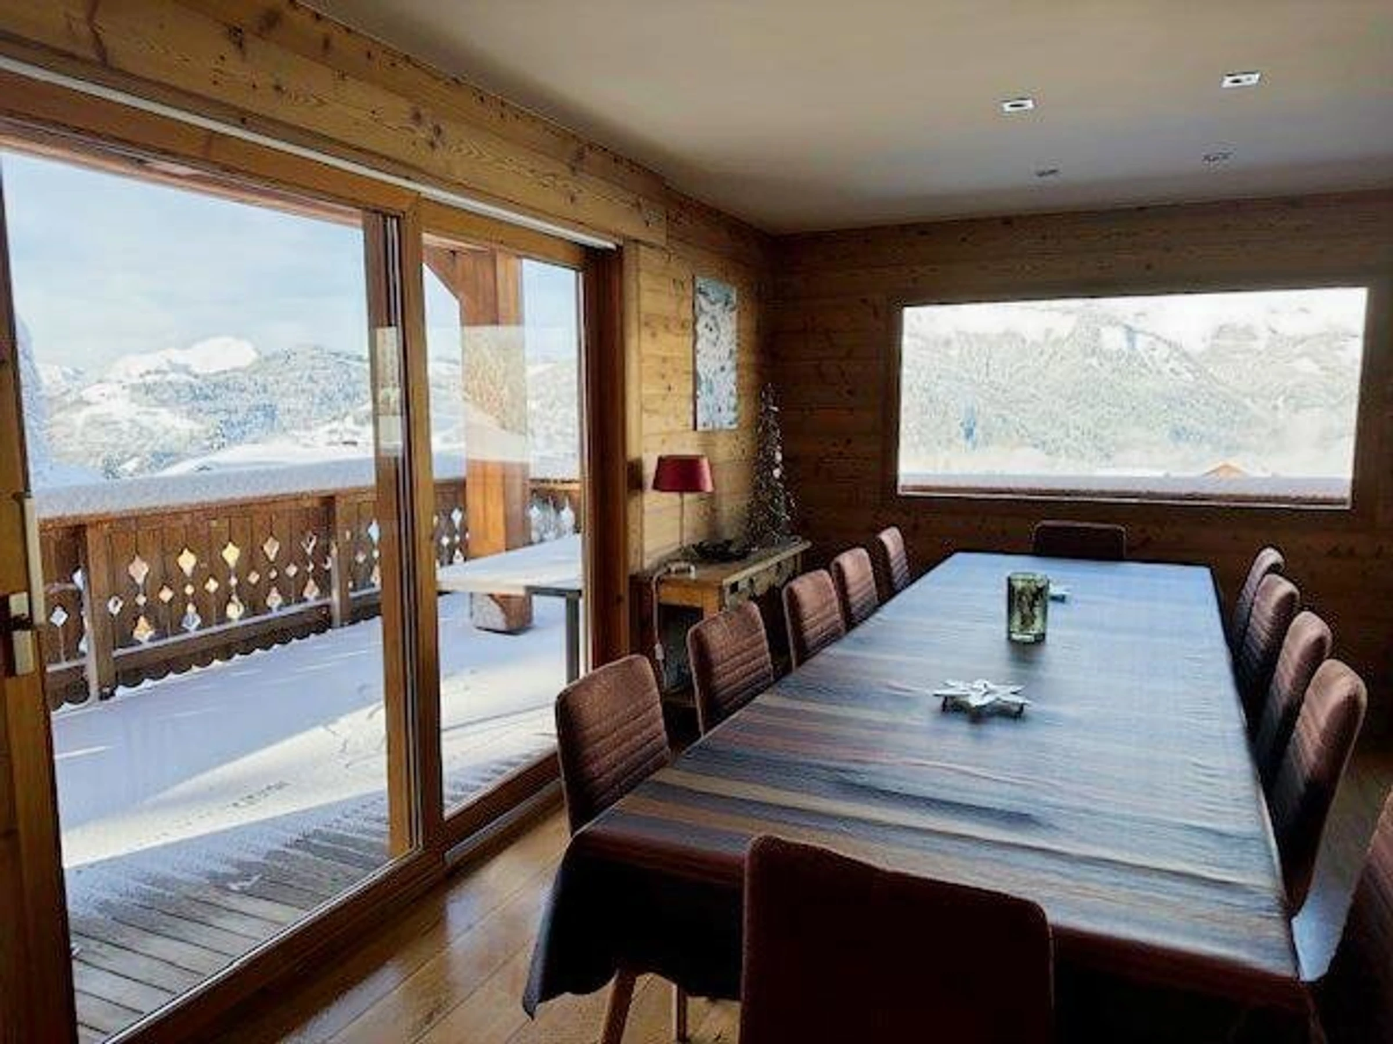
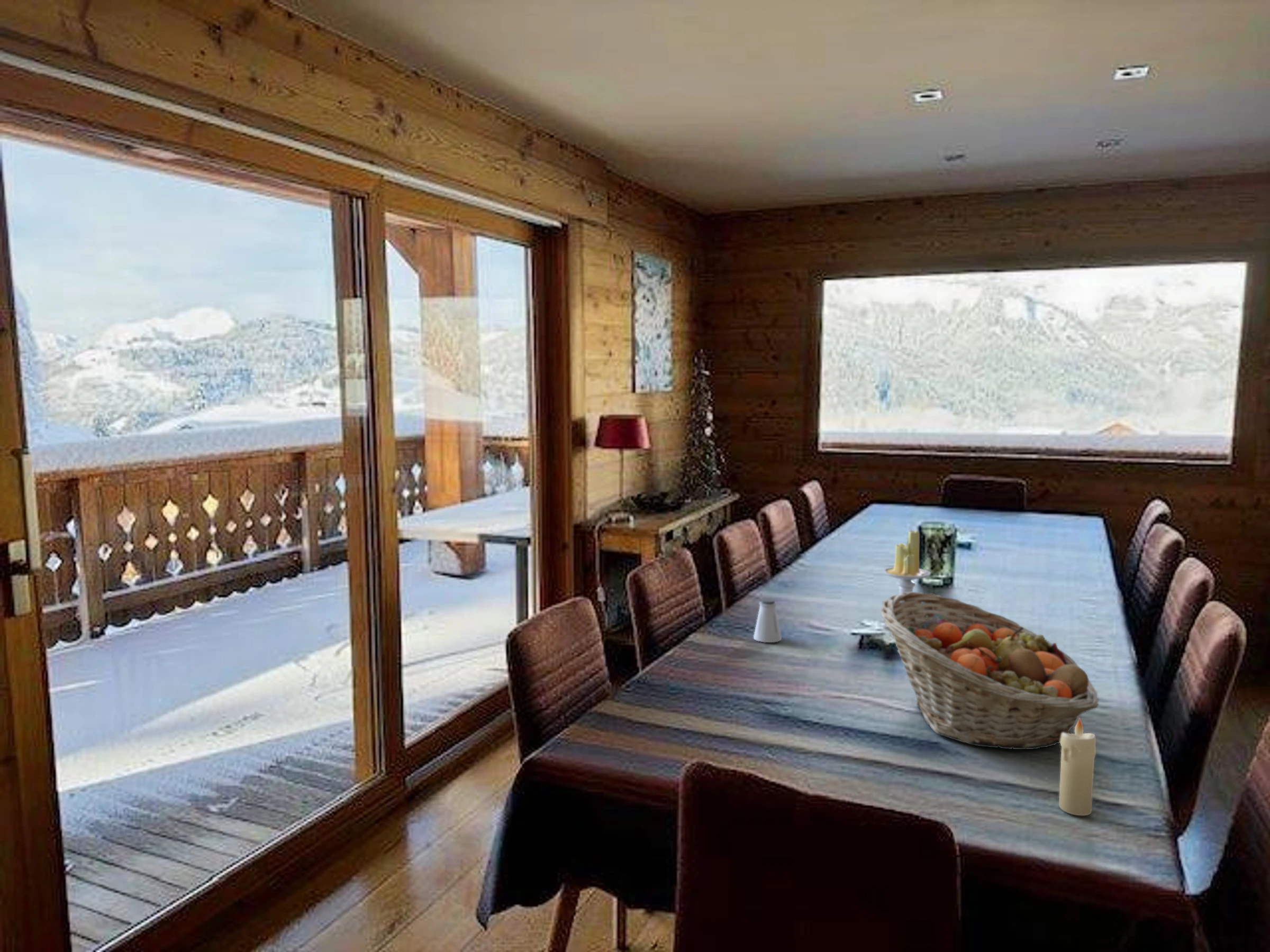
+ candle [1058,716,1096,816]
+ fruit basket [881,591,1099,750]
+ saltshaker [753,598,782,643]
+ candle [882,529,931,615]
